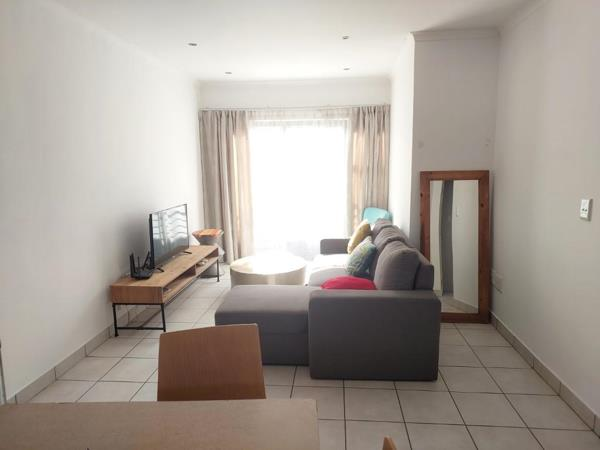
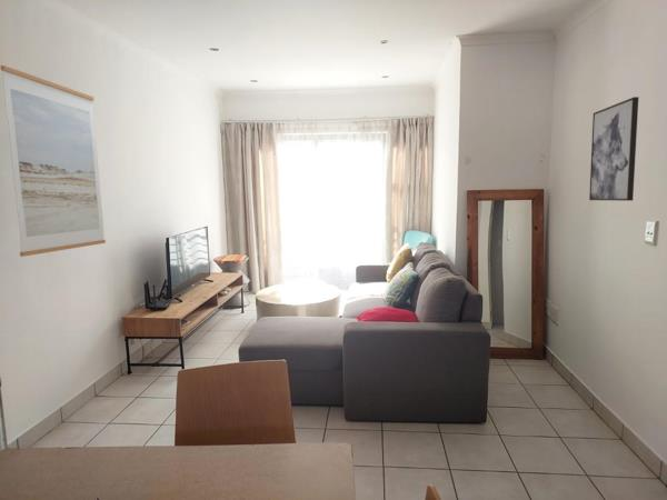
+ wall art [0,64,107,258]
+ wall art [588,96,639,202]
